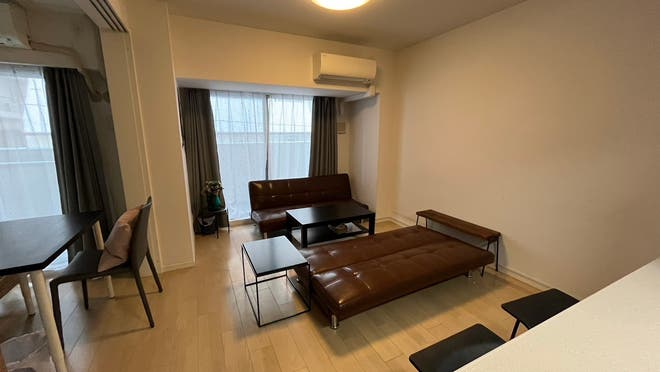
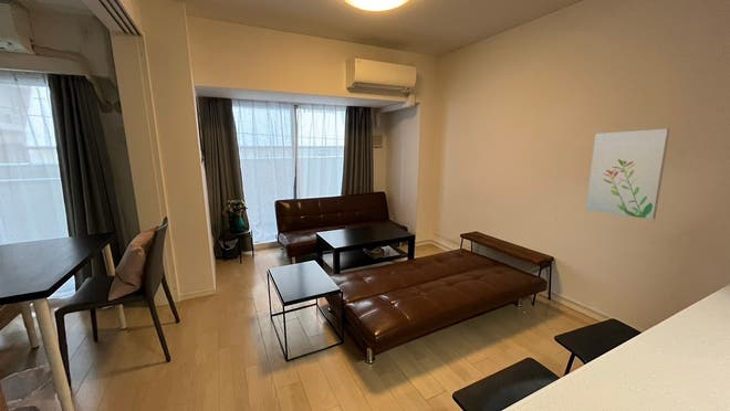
+ wall art [585,128,670,220]
